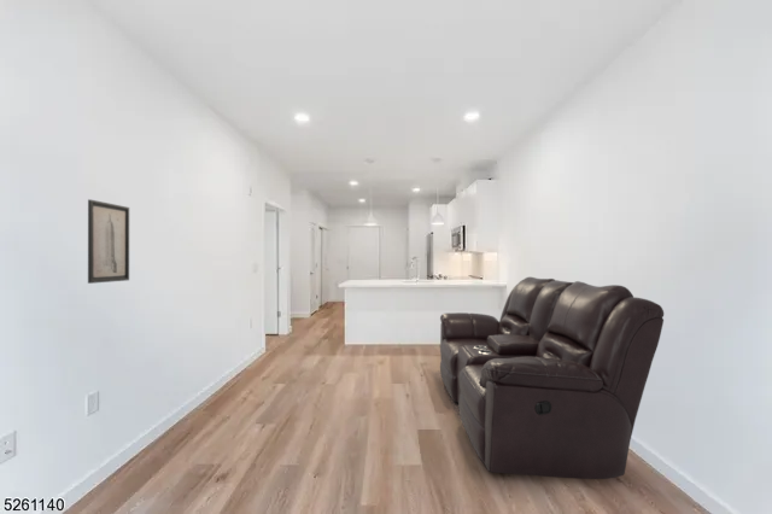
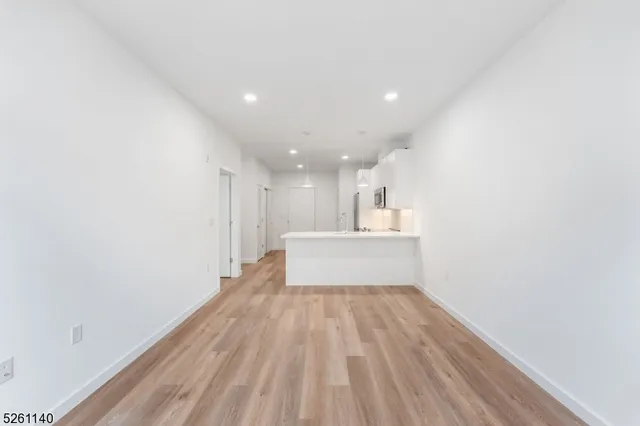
- sofa [439,276,665,480]
- wall art [87,198,130,285]
